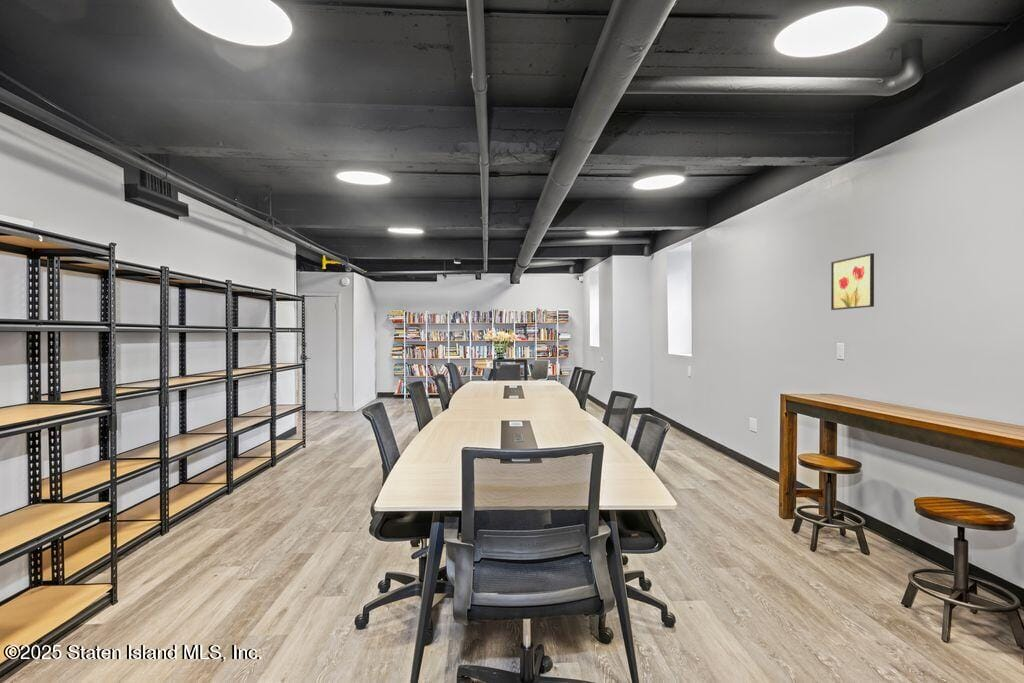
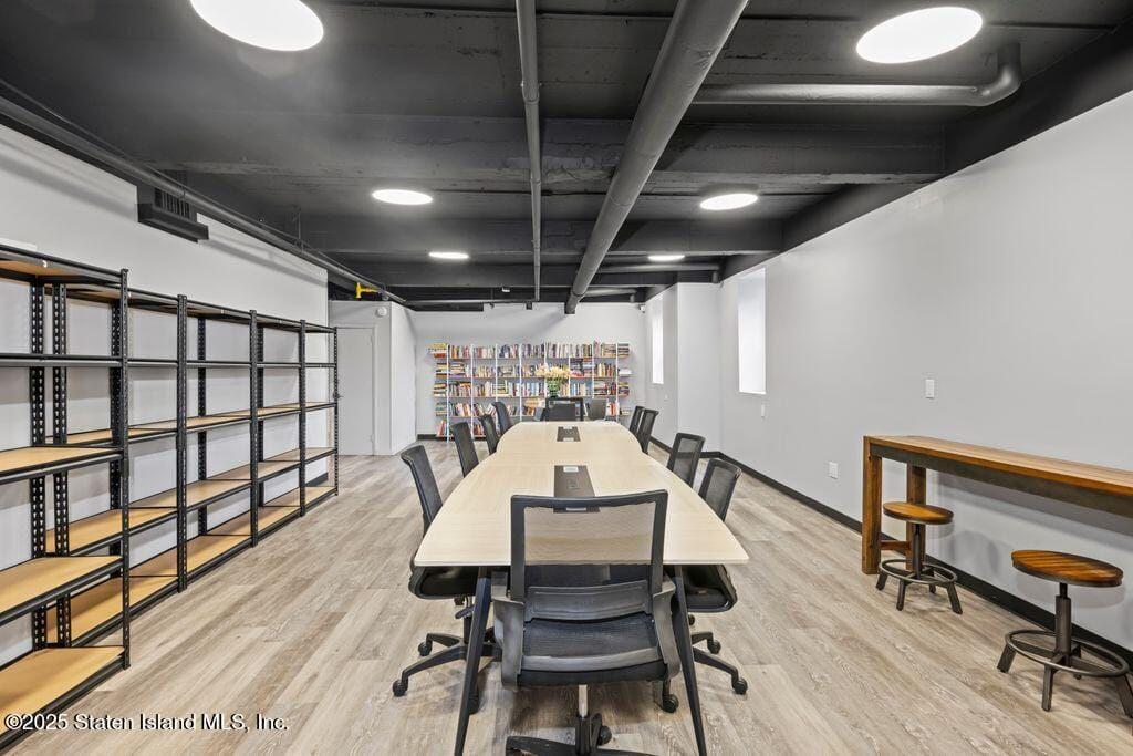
- wall art [830,252,875,311]
